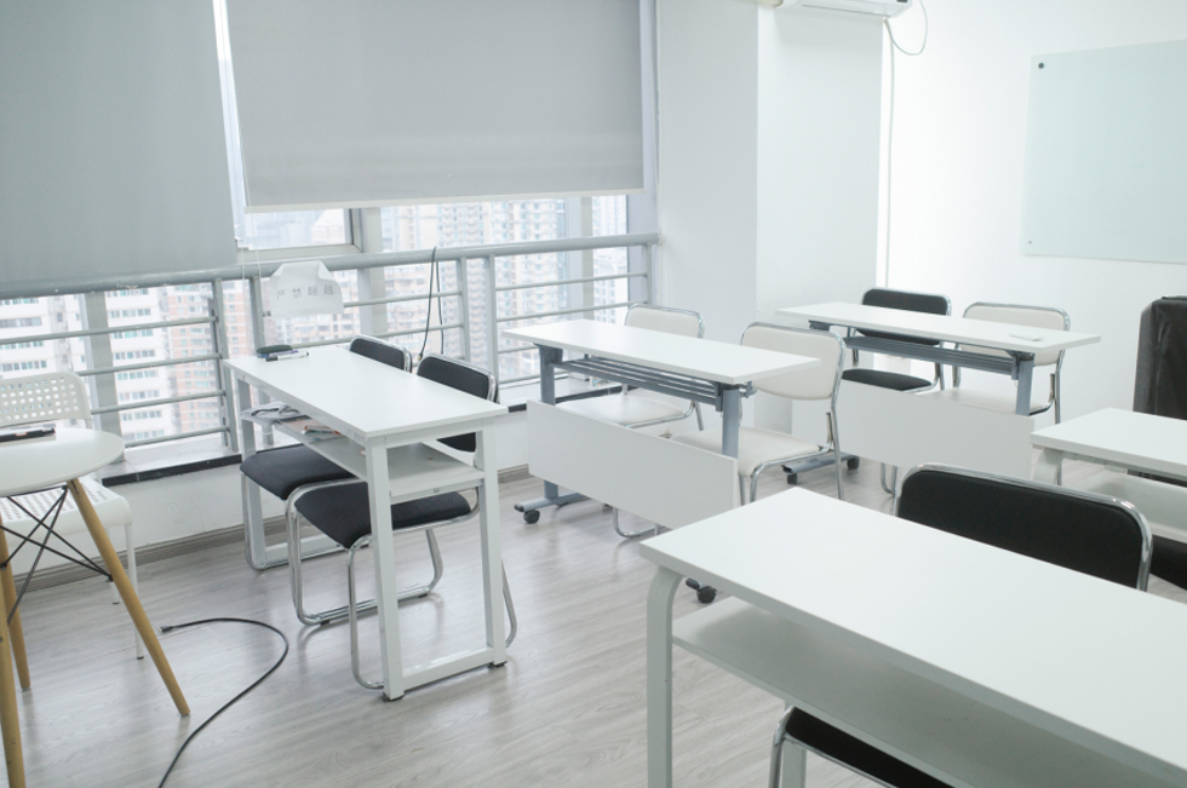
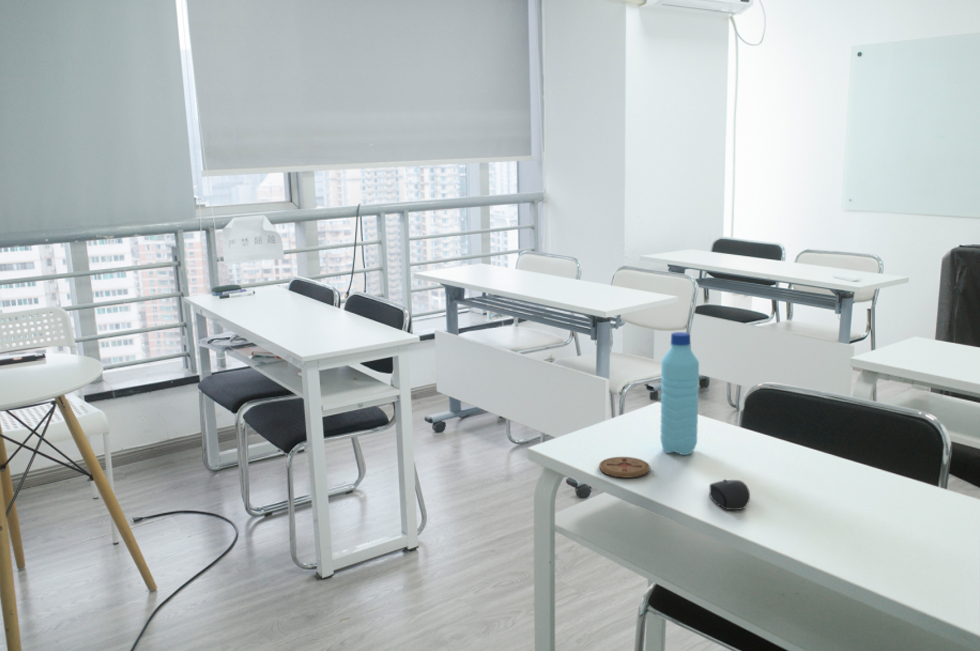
+ mouse [709,478,751,511]
+ coaster [598,456,651,478]
+ water bottle [659,331,700,456]
